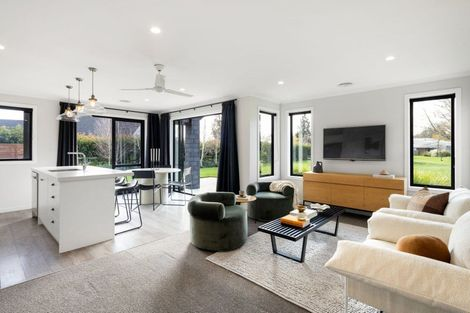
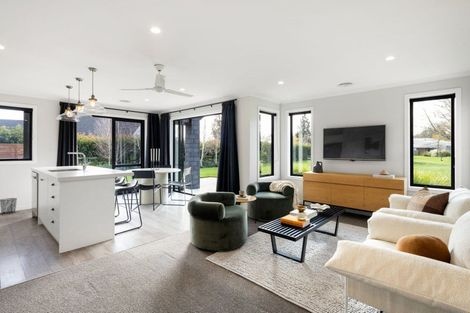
+ waste bin [0,197,18,215]
